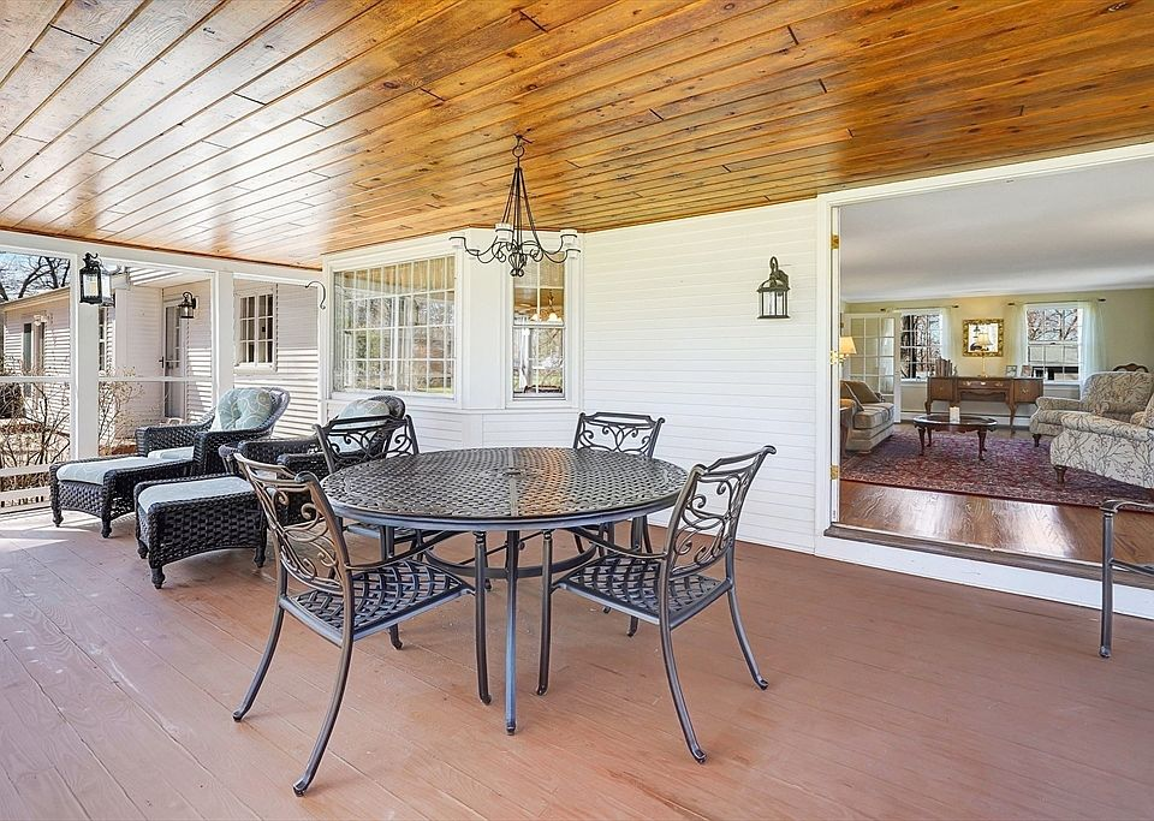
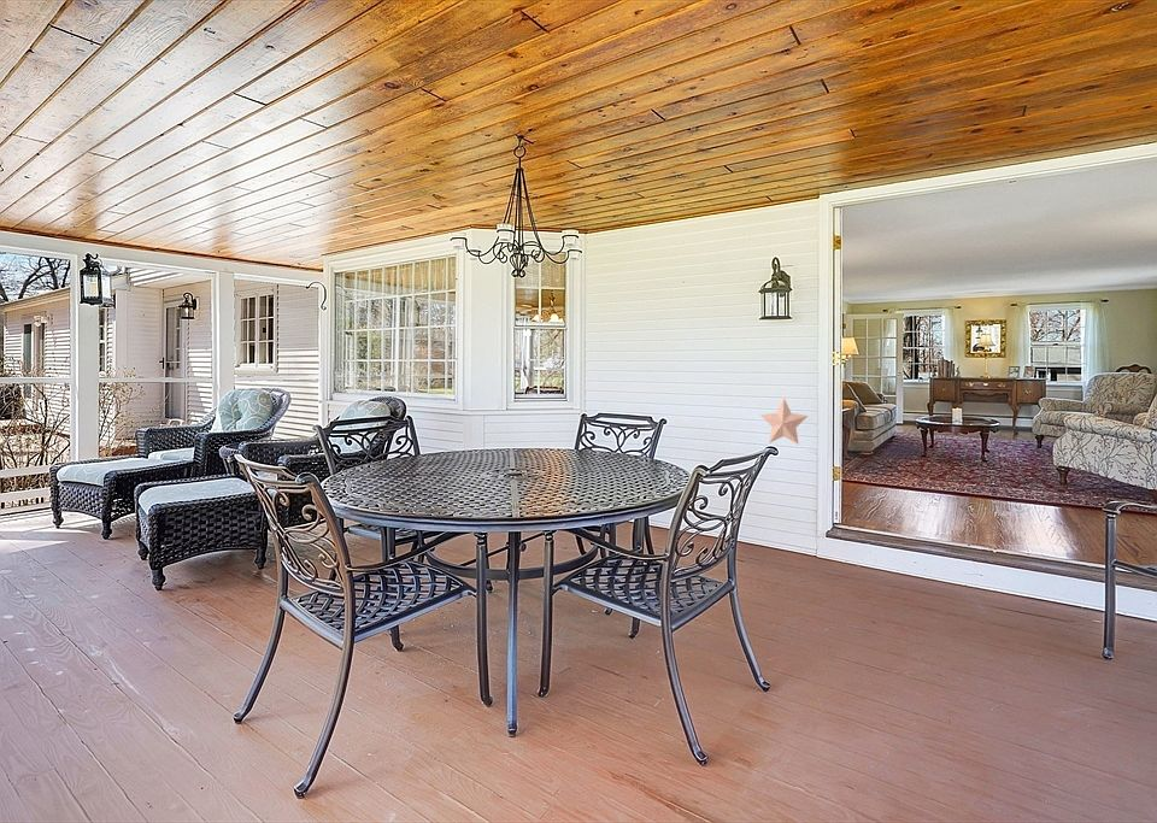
+ decorative star [760,396,809,446]
